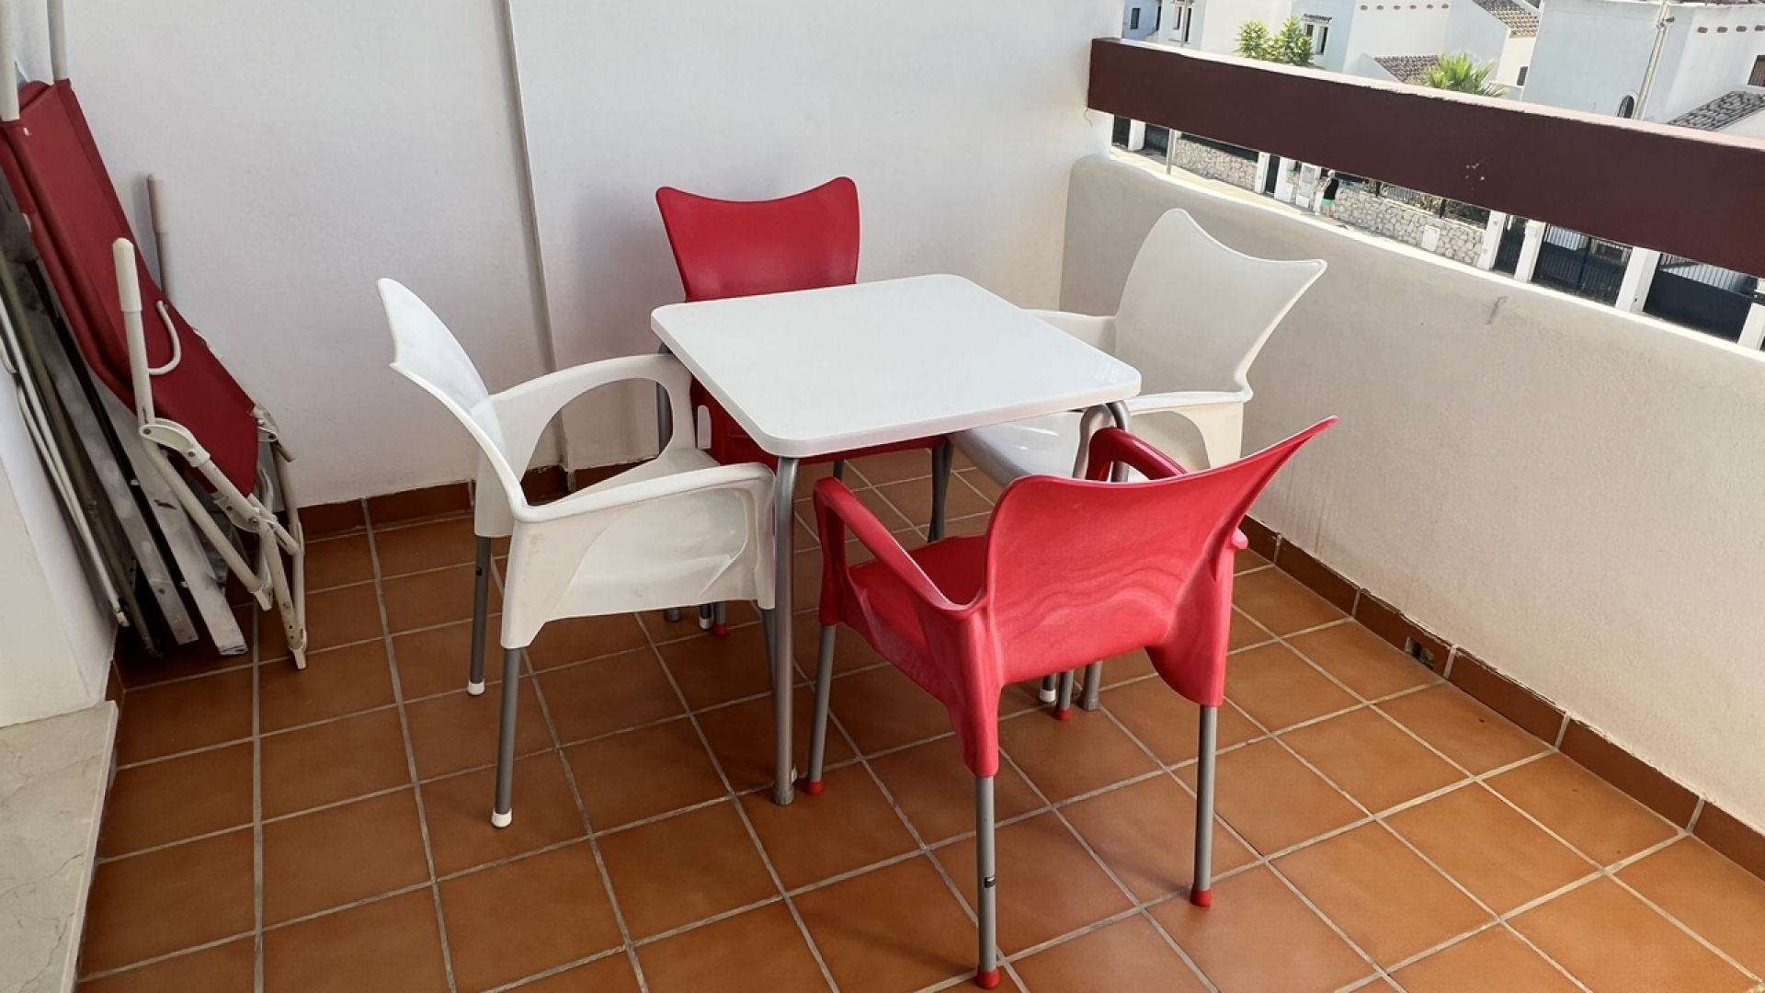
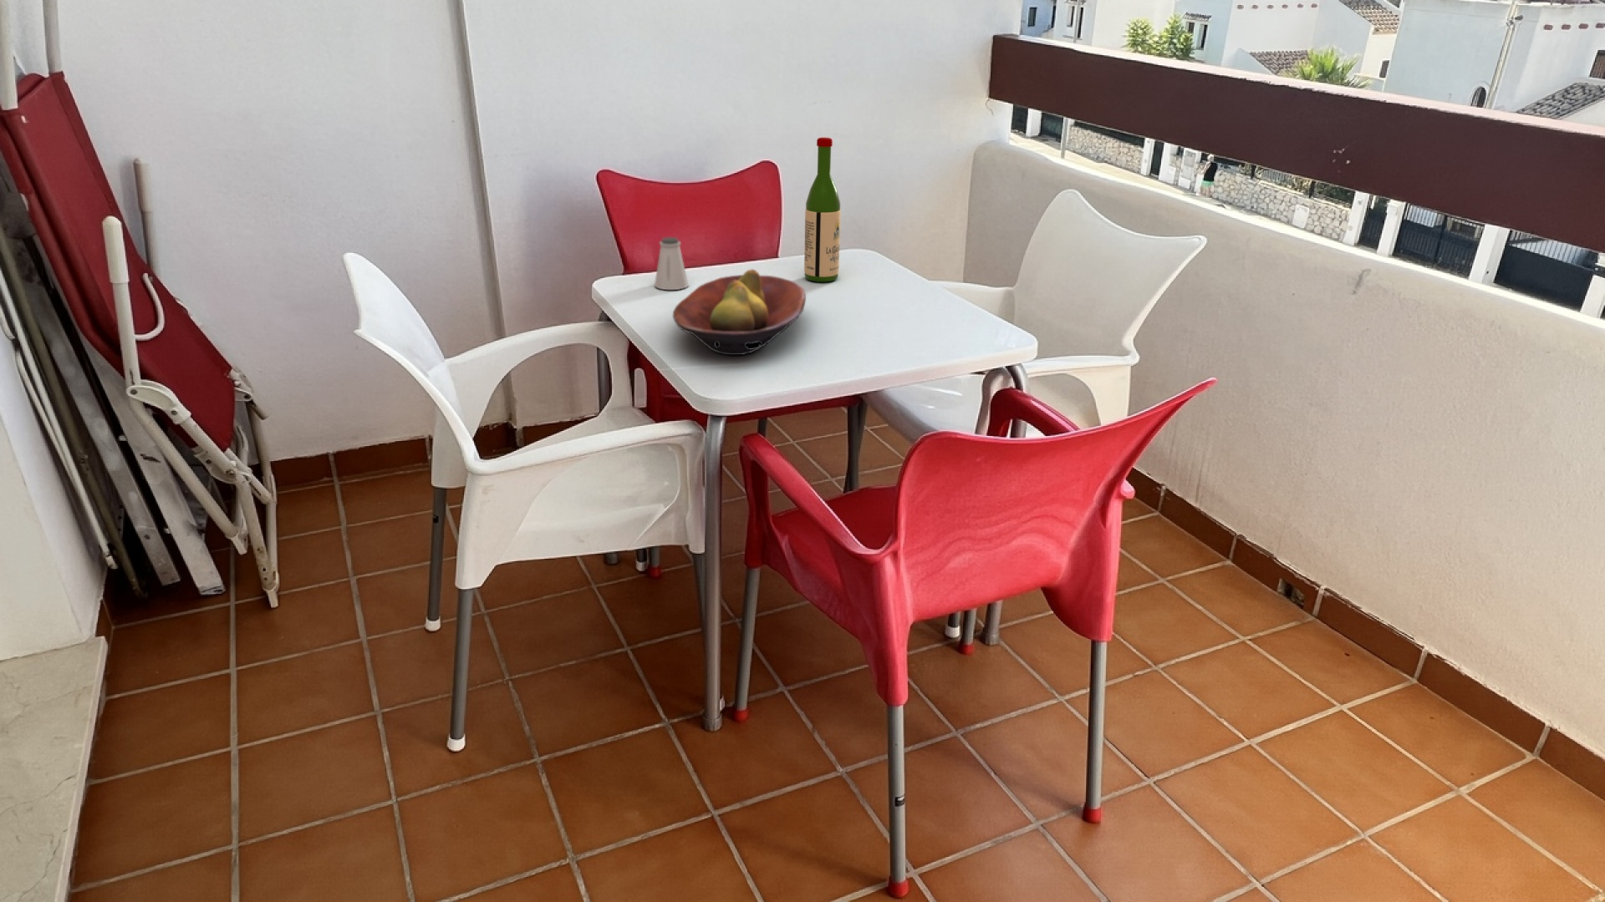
+ fruit bowl [672,269,807,356]
+ saltshaker [654,237,690,291]
+ wine bottle [804,137,842,283]
